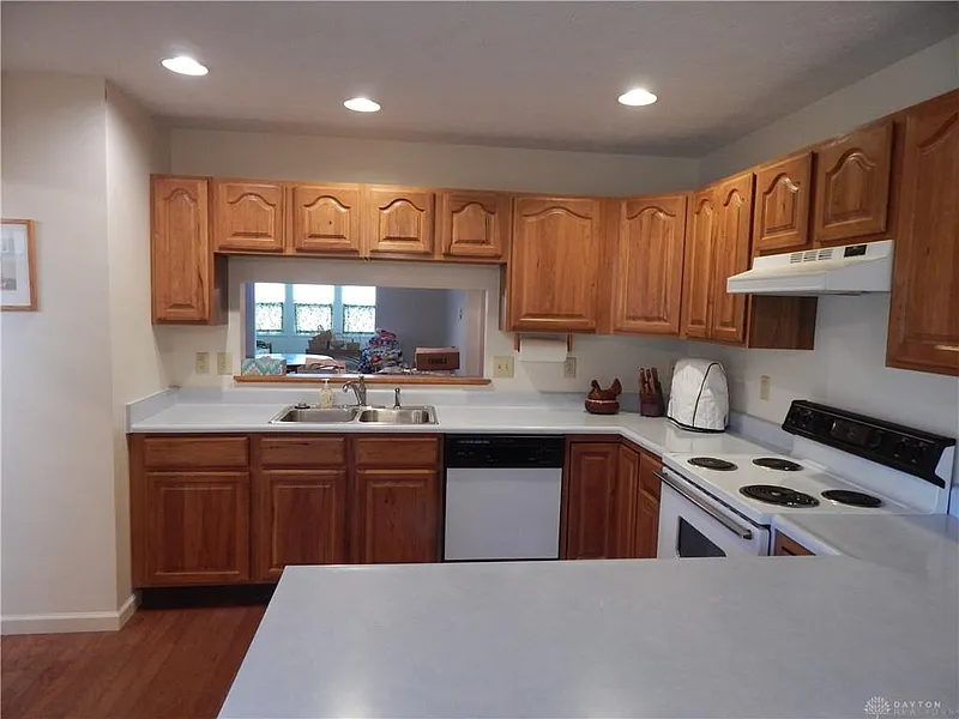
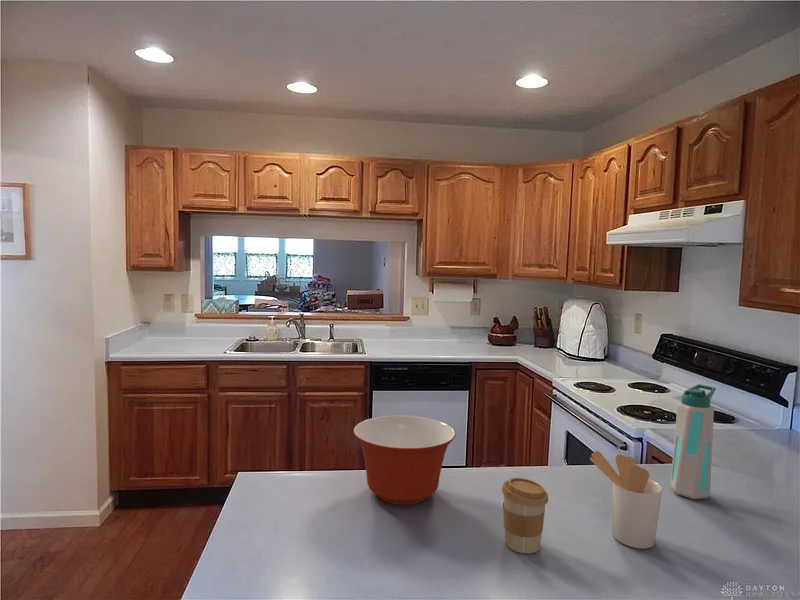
+ coffee cup [501,477,549,554]
+ water bottle [670,383,717,500]
+ mixing bowl [352,415,457,506]
+ utensil holder [589,450,663,550]
